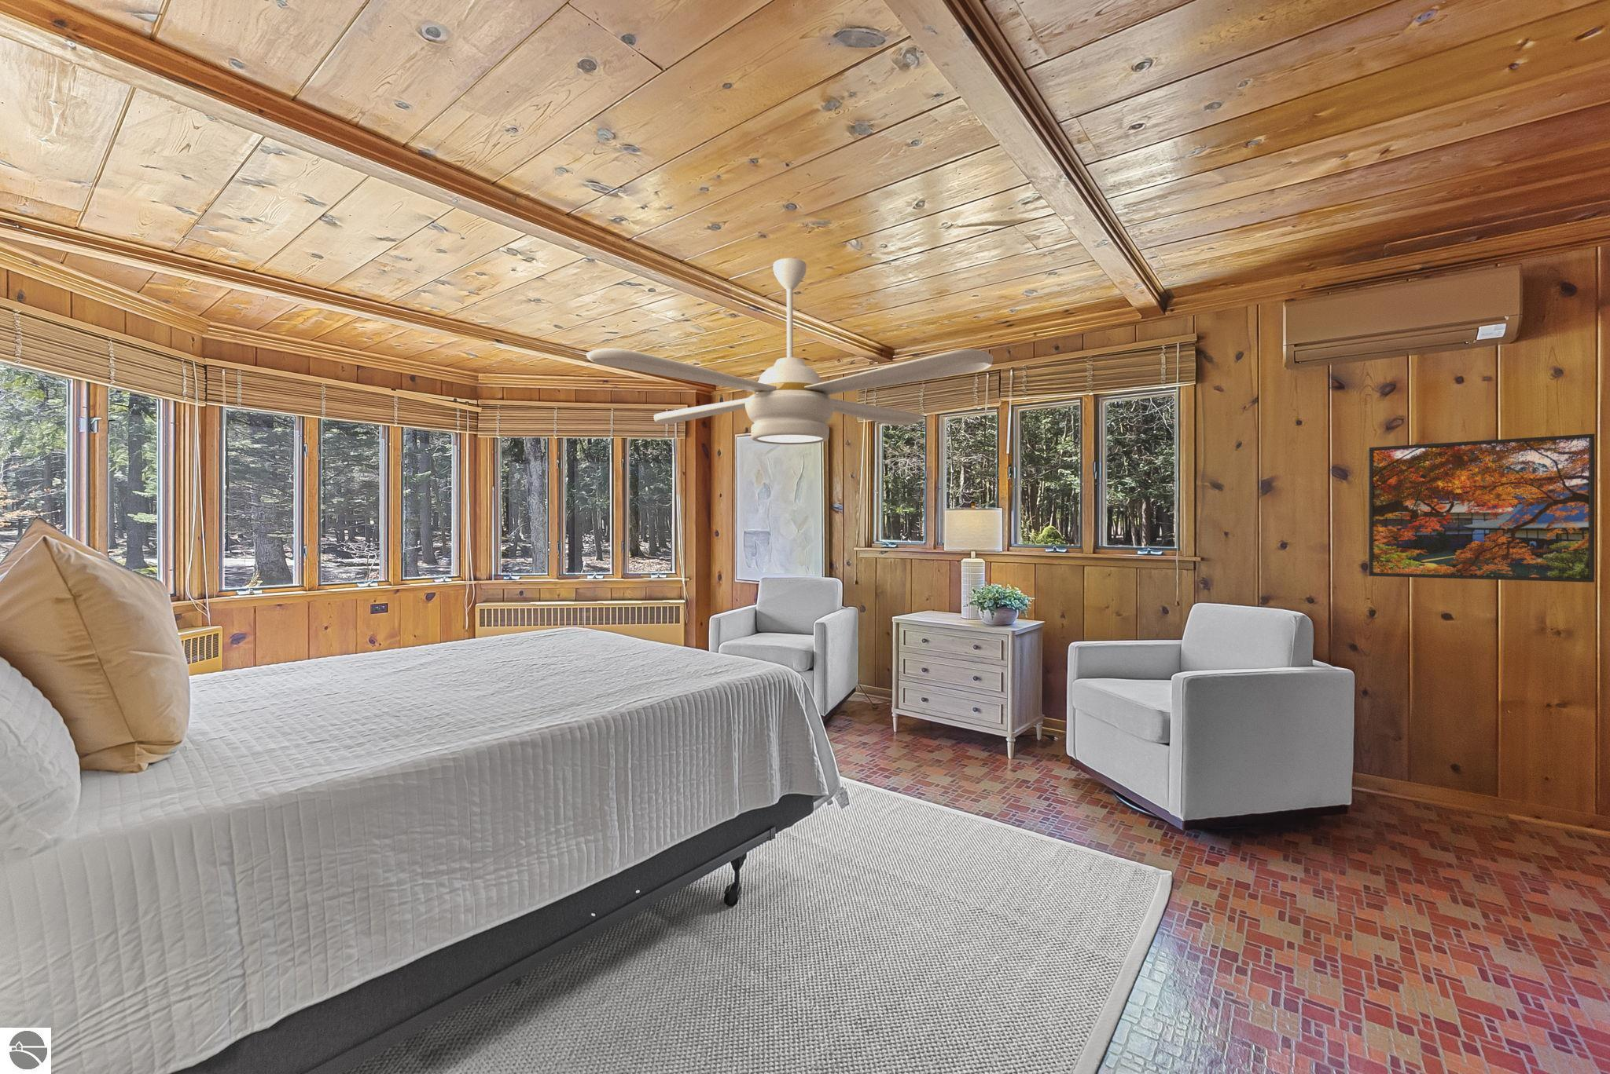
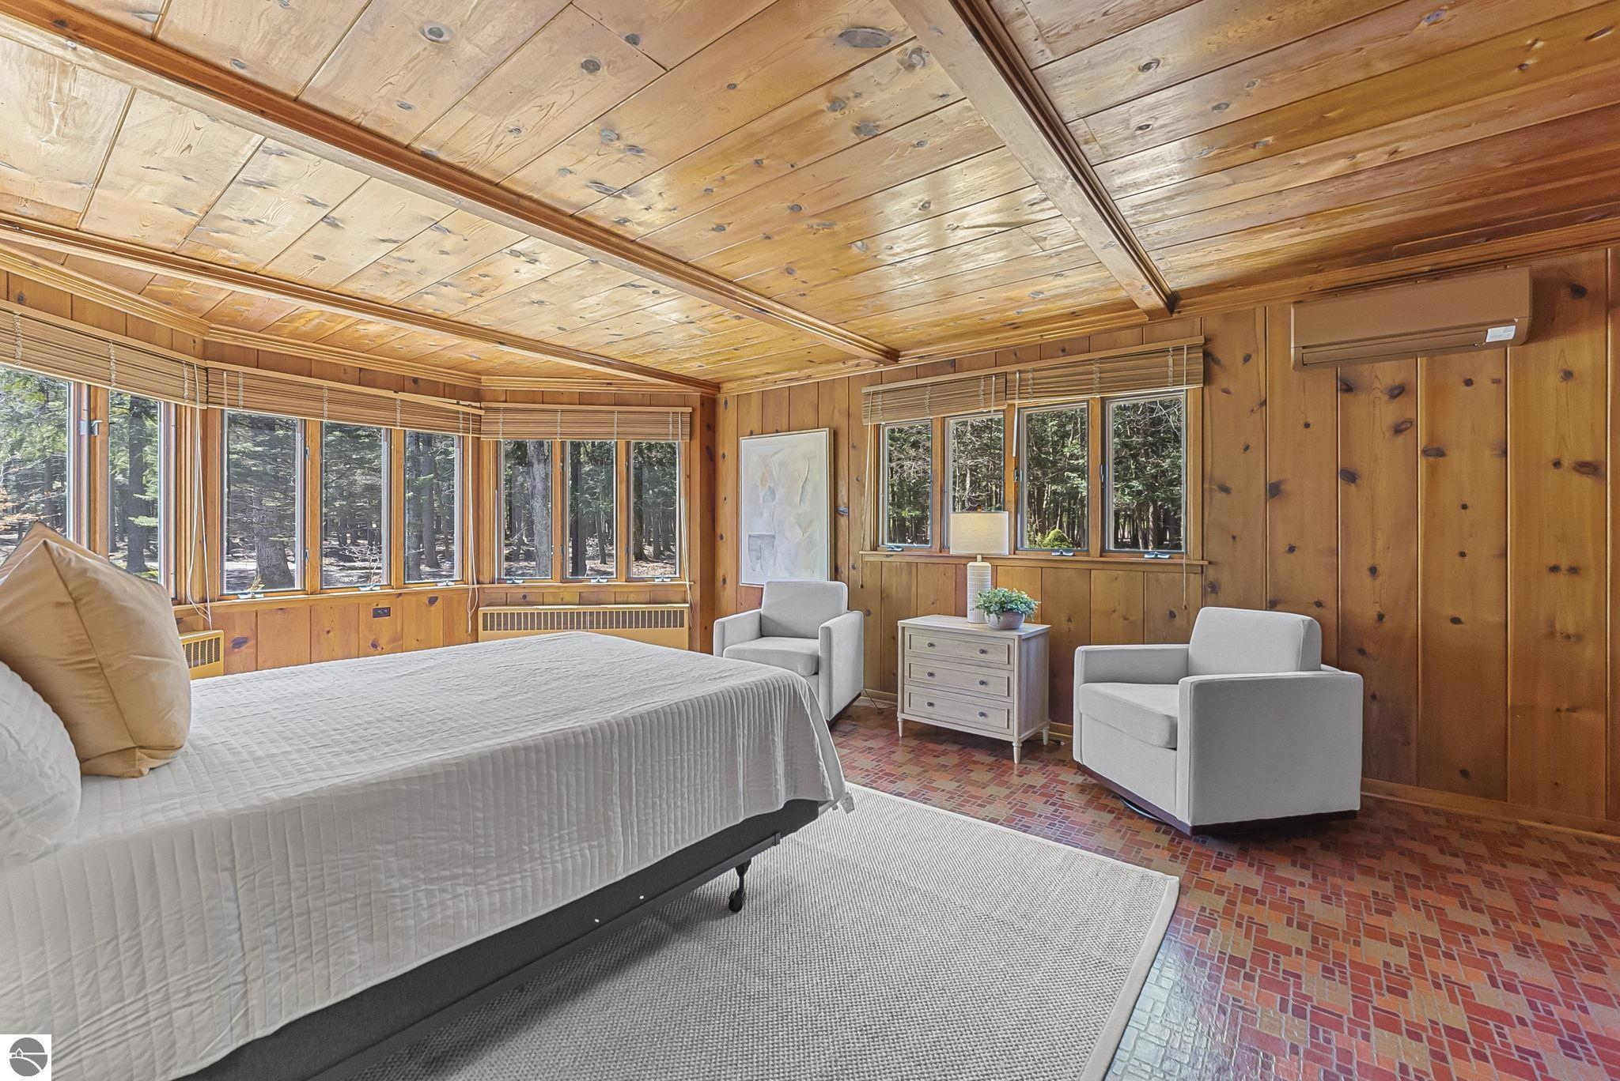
- ceiling fan [585,258,993,445]
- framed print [1368,434,1596,584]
